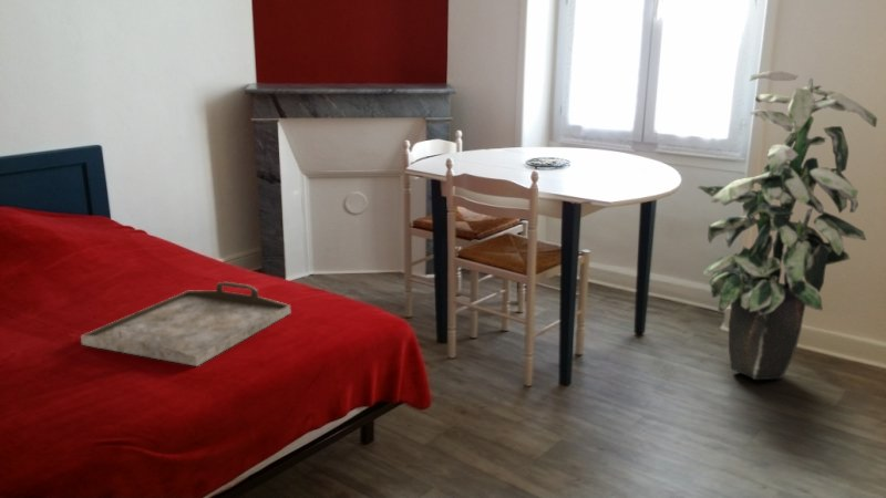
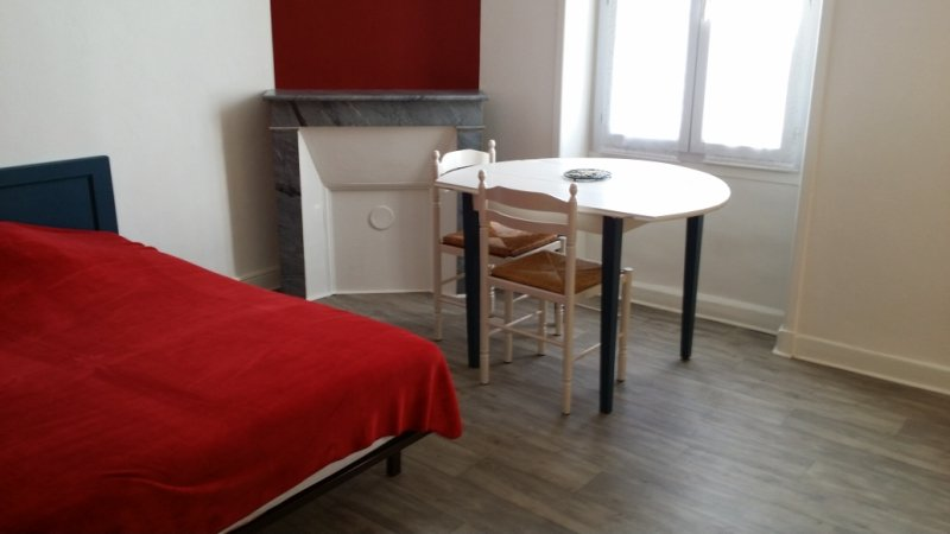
- serving tray [80,281,292,367]
- indoor plant [697,70,878,381]
